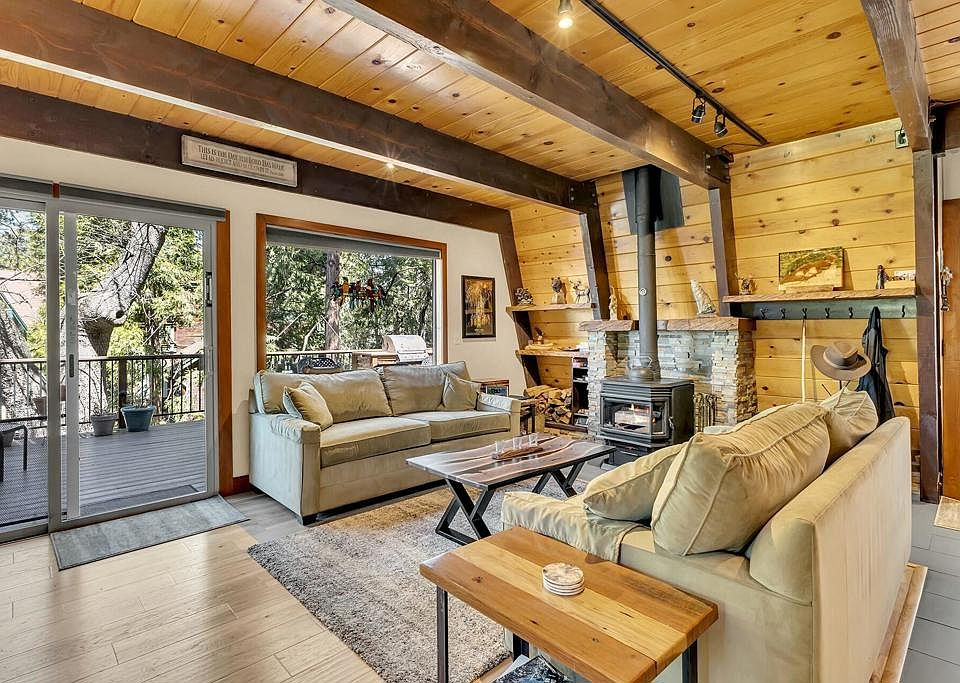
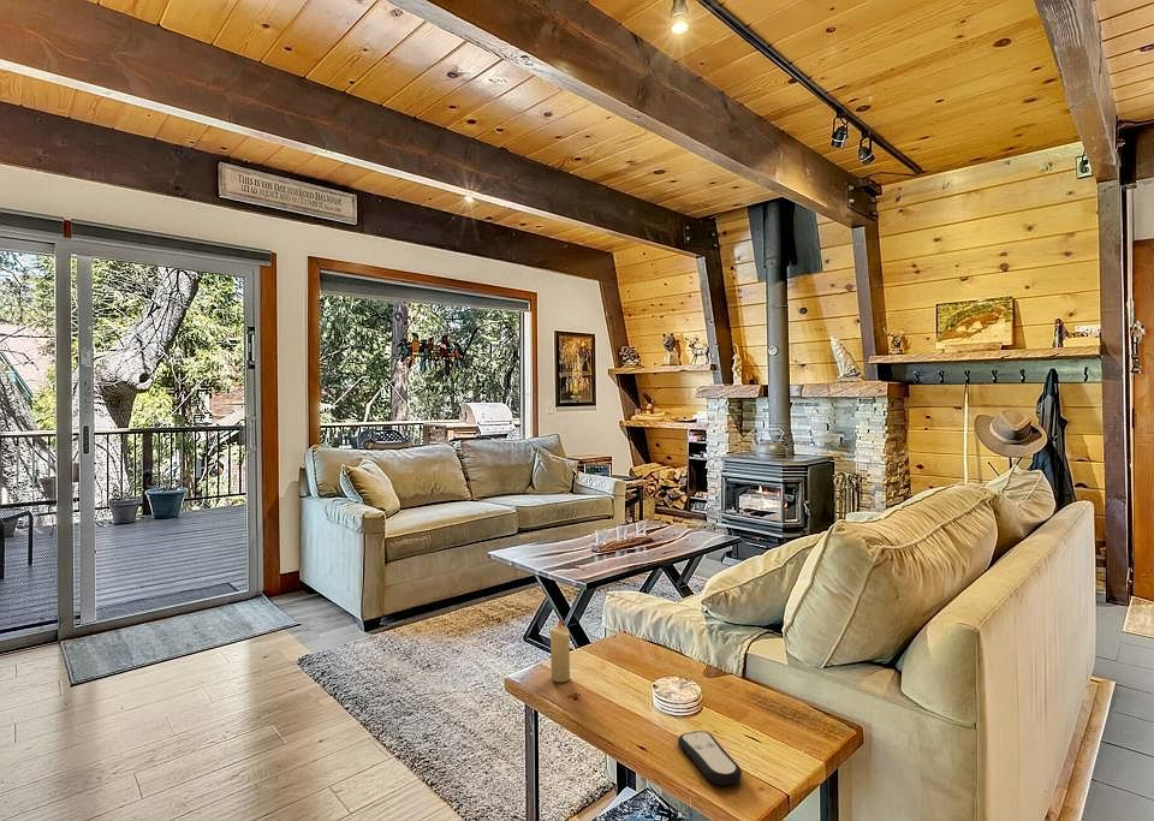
+ remote control [677,730,743,786]
+ candle [548,618,571,683]
